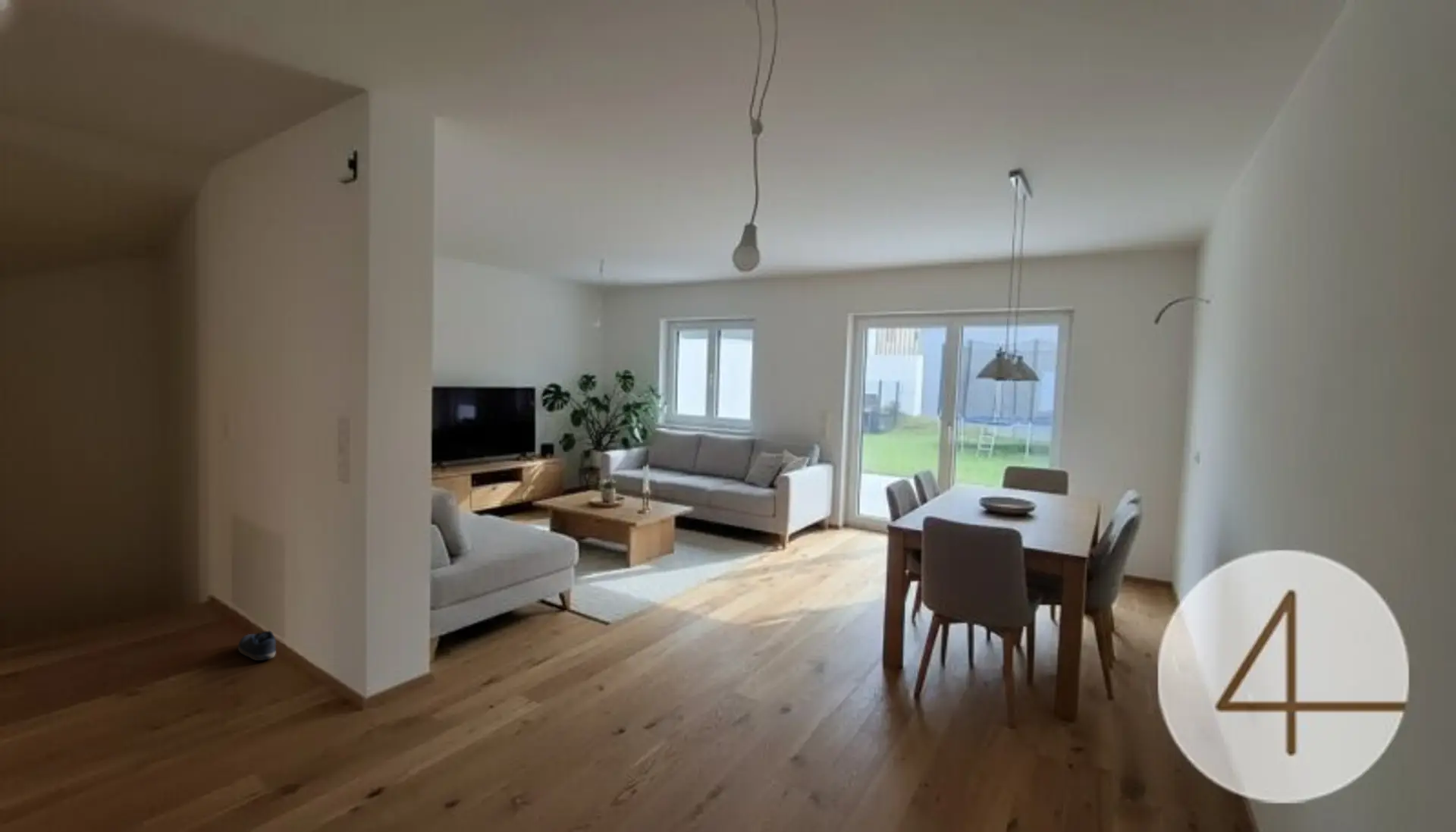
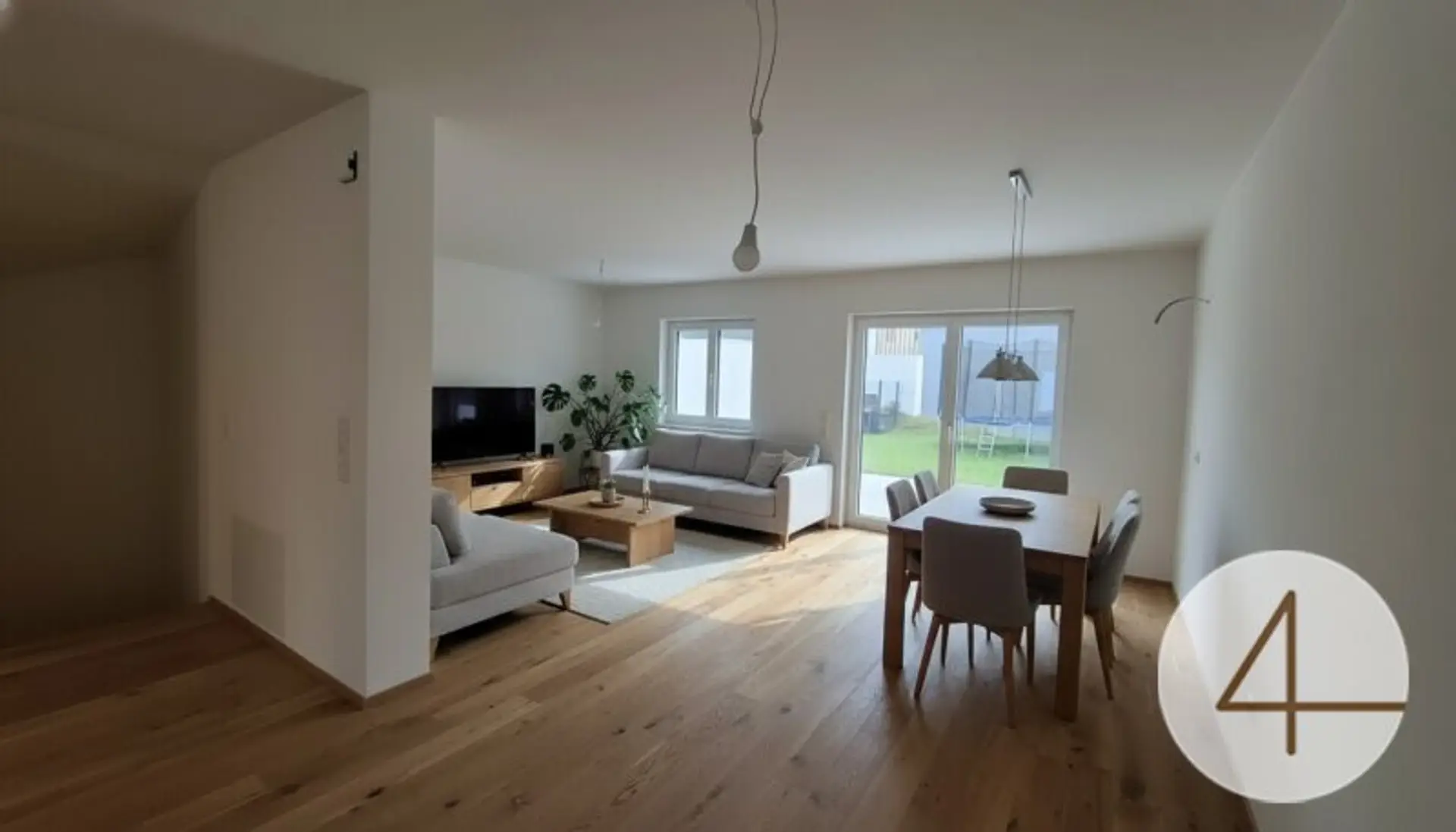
- shoe [237,630,277,661]
